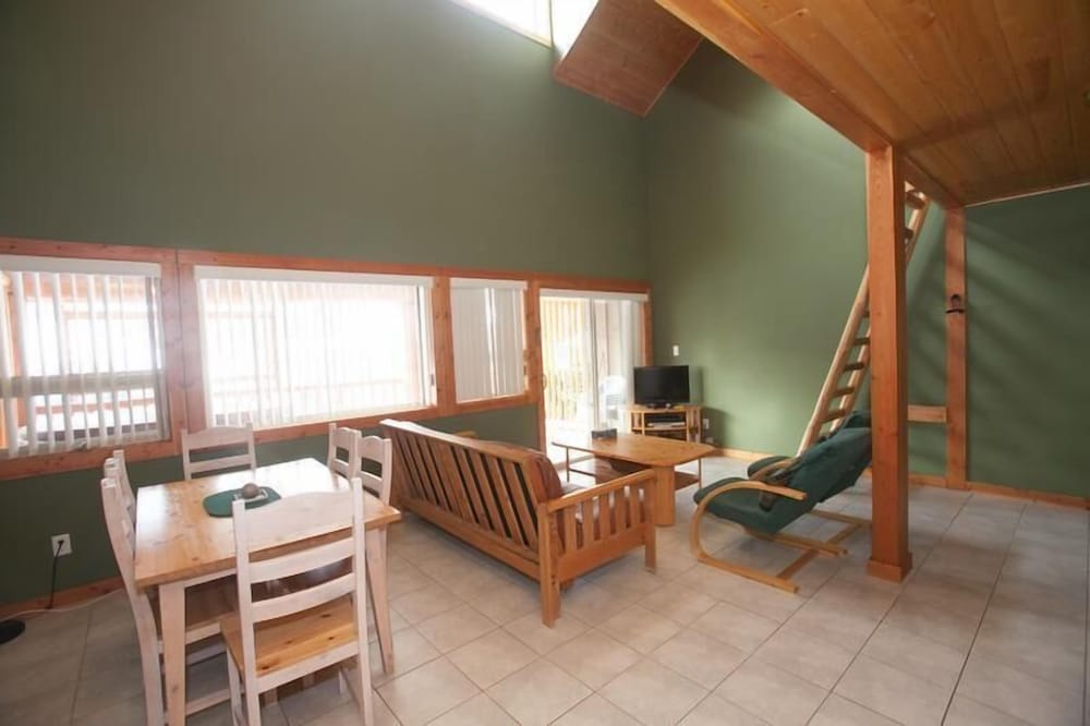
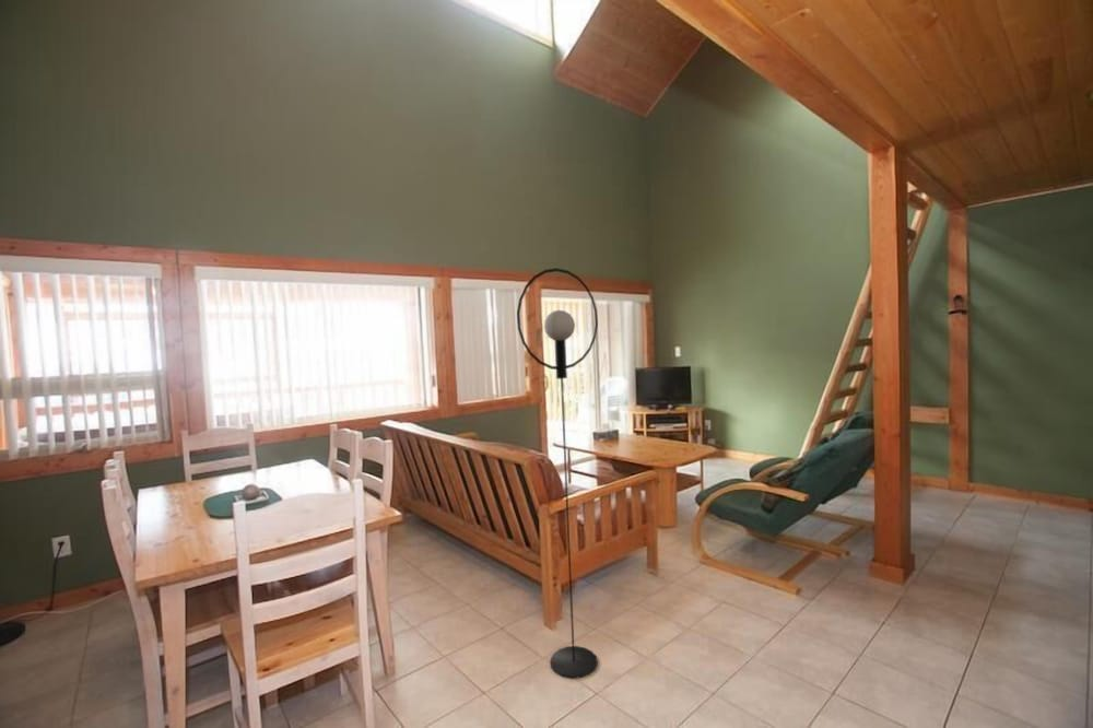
+ floor lamp [516,267,599,680]
